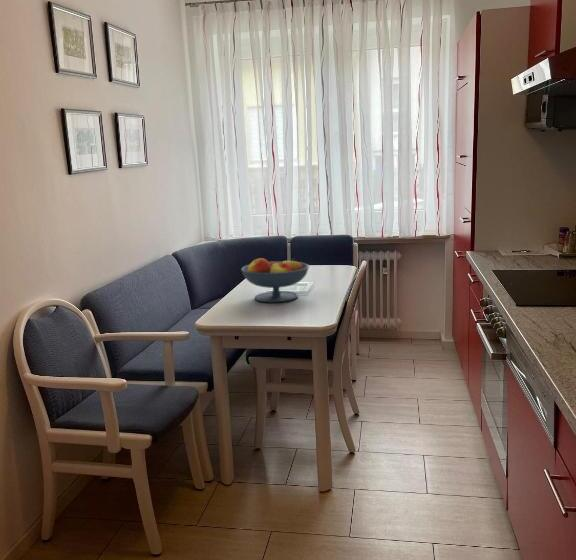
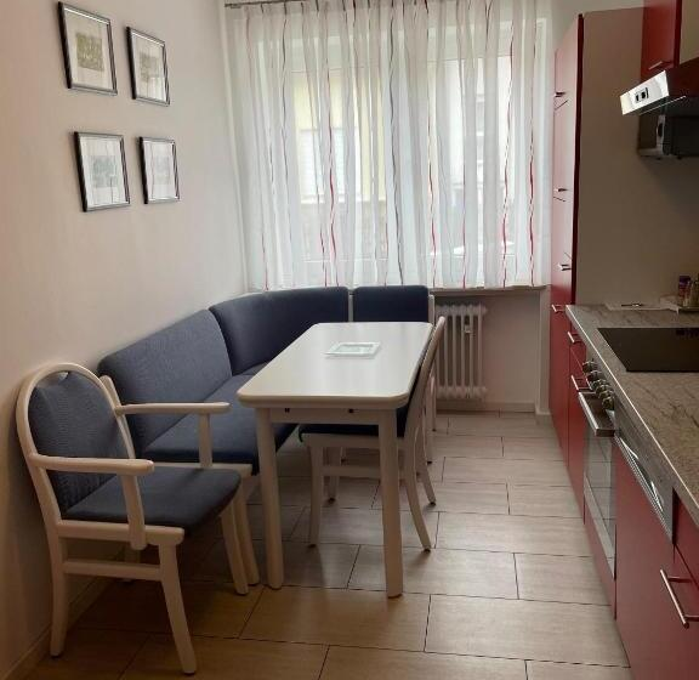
- fruit bowl [240,257,310,303]
